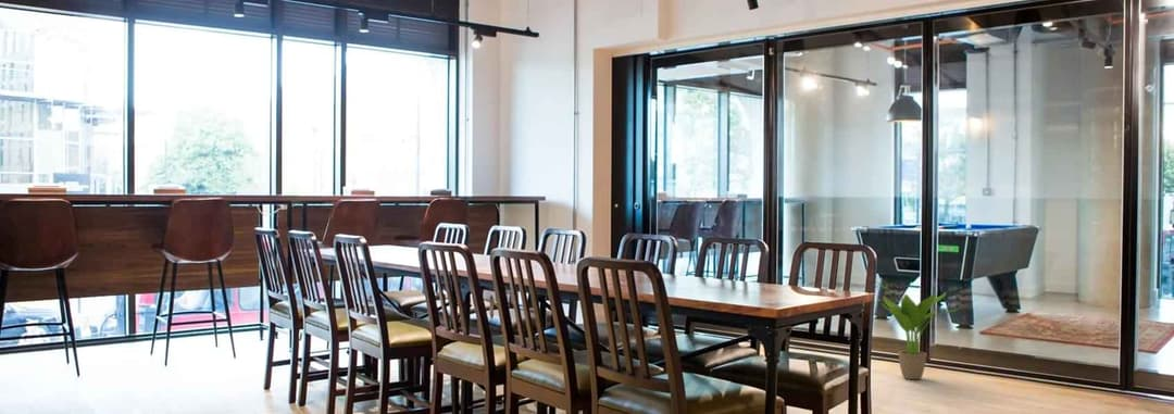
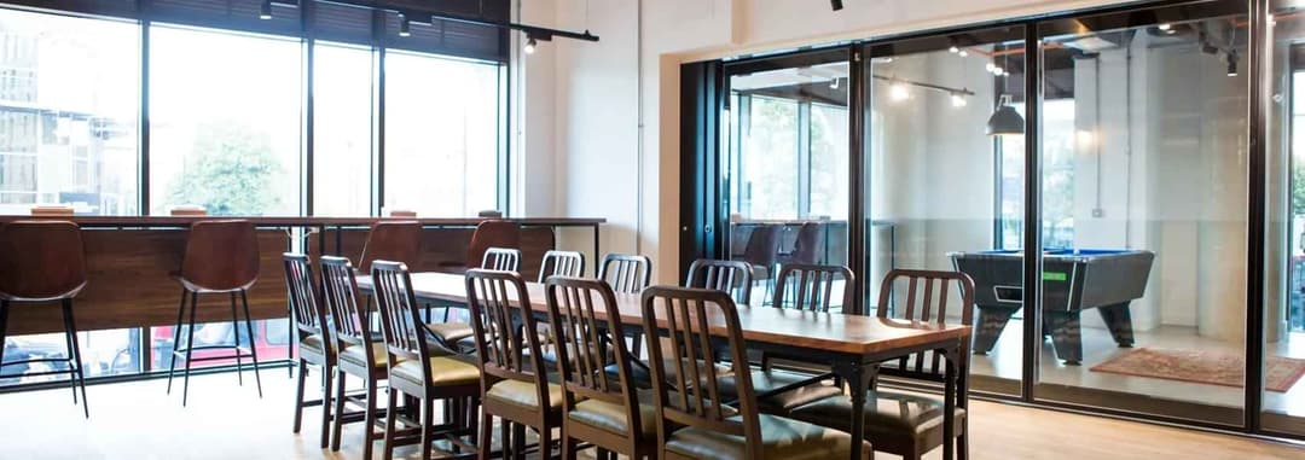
- potted plant [875,280,963,380]
